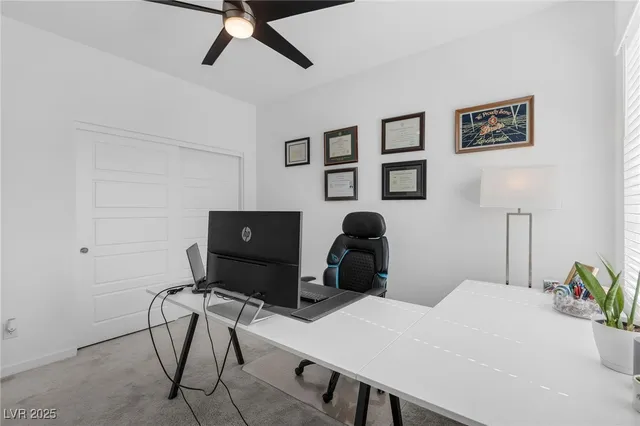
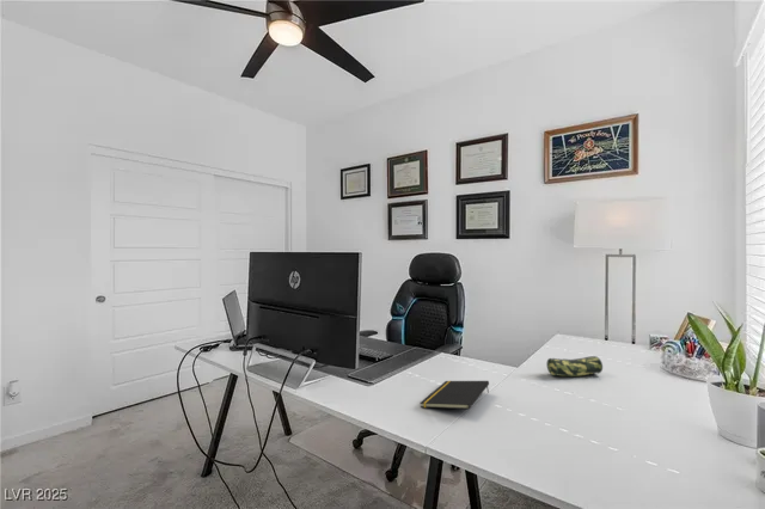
+ pencil case [545,355,604,378]
+ notepad [418,380,490,410]
